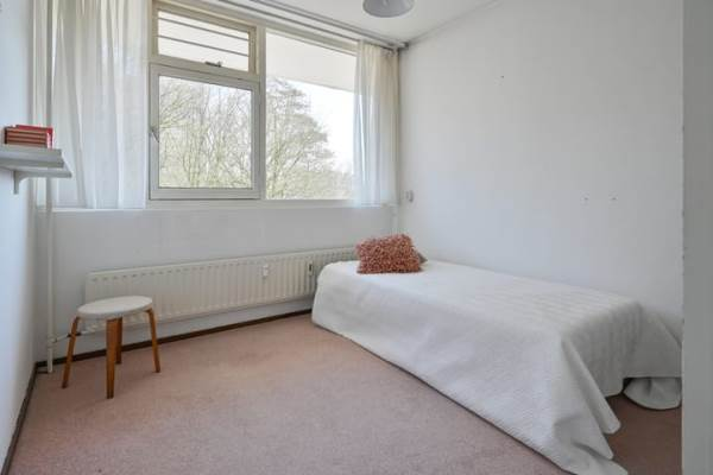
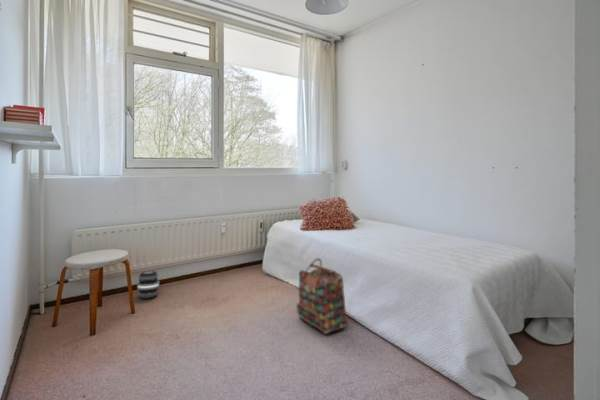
+ speaker [136,270,160,300]
+ backpack [296,257,348,335]
